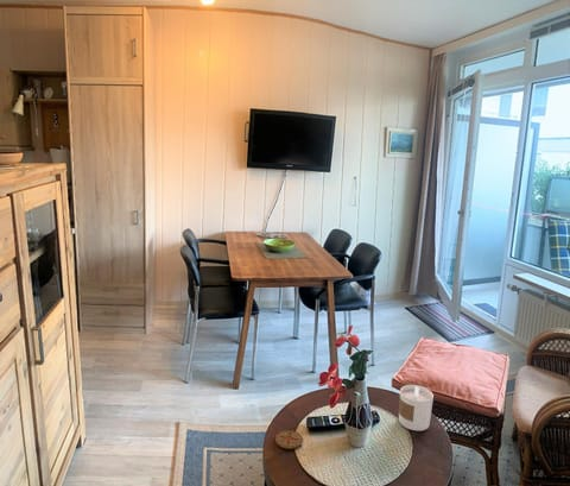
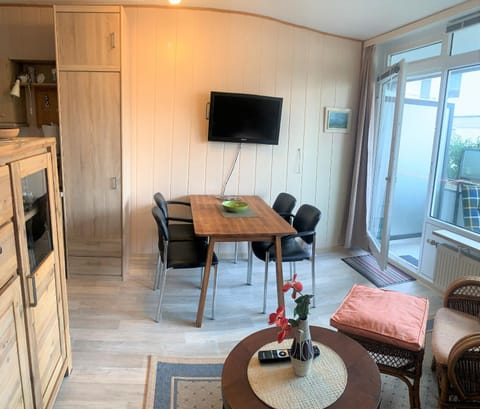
- coaster [274,429,304,450]
- candle [398,384,435,433]
